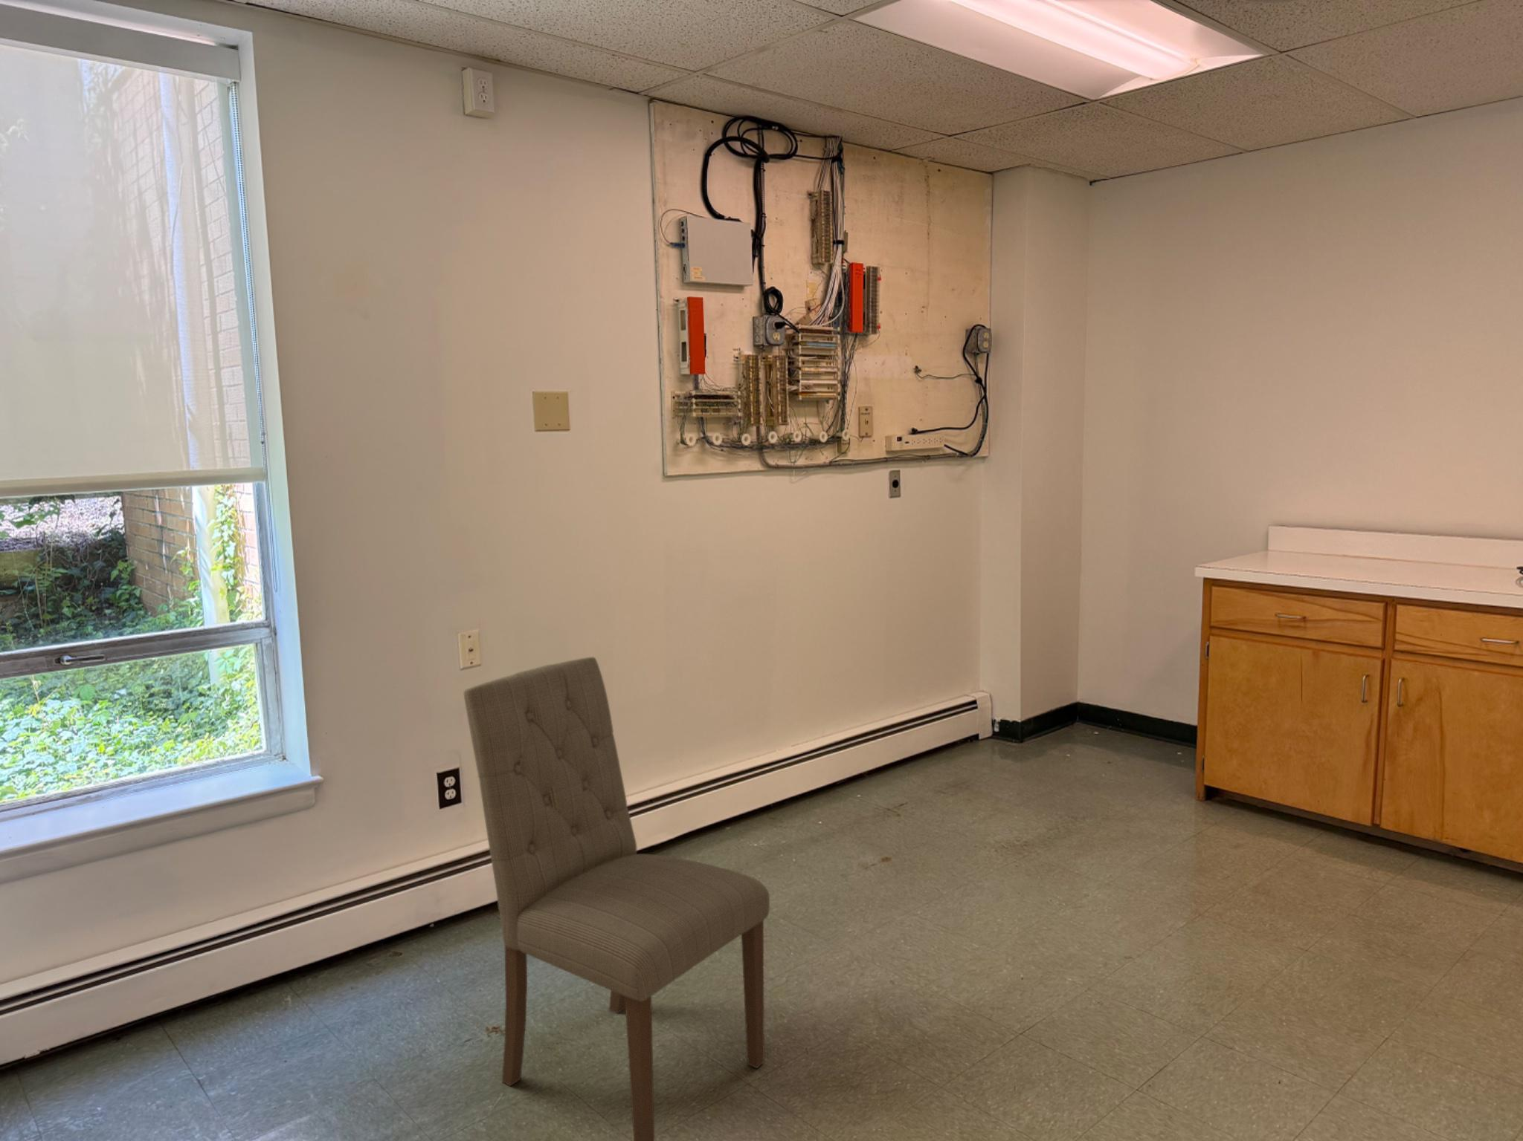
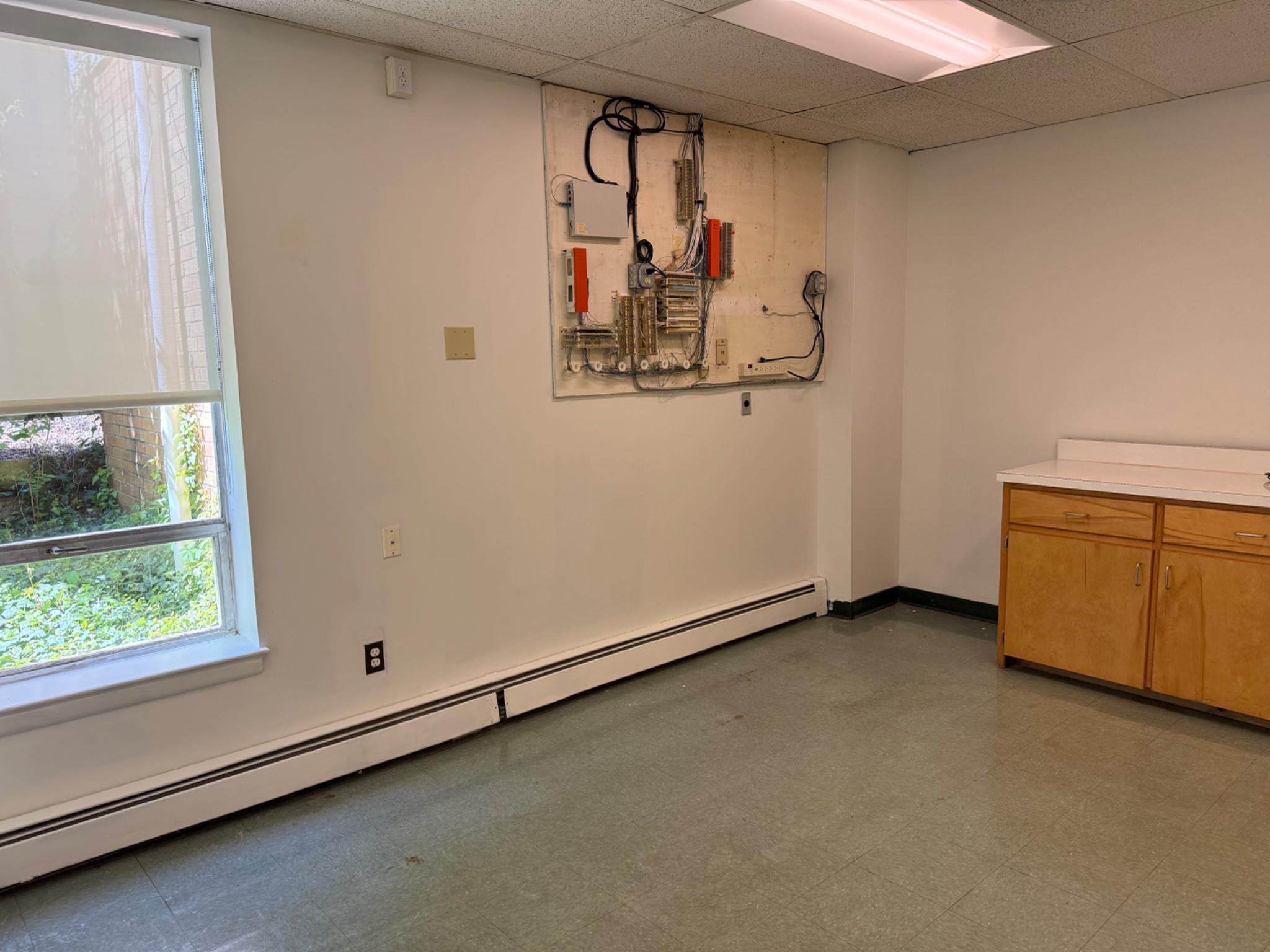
- dining chair [463,657,770,1141]
